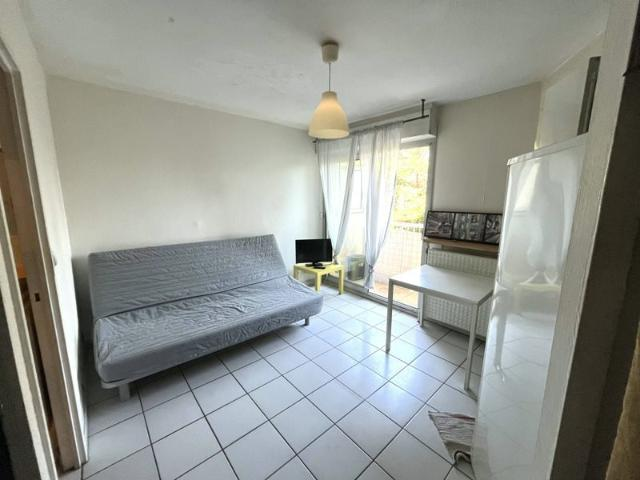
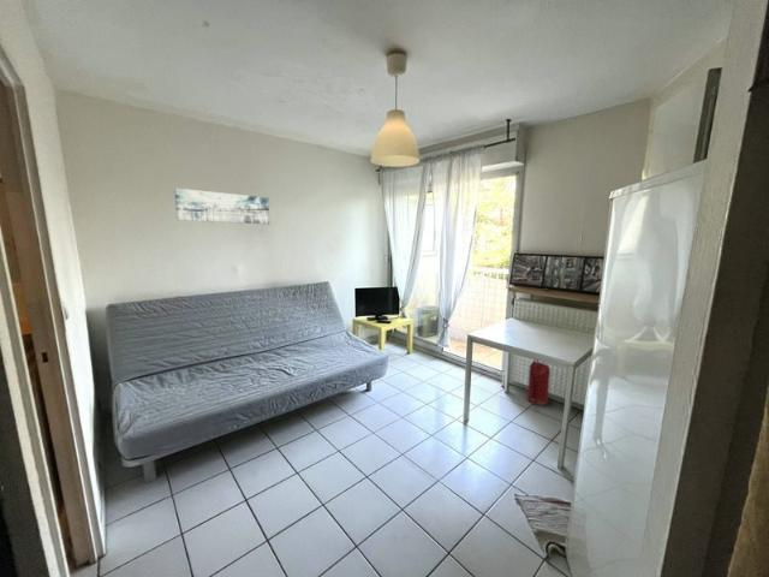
+ wall art [173,188,270,225]
+ fire extinguisher [526,359,552,406]
